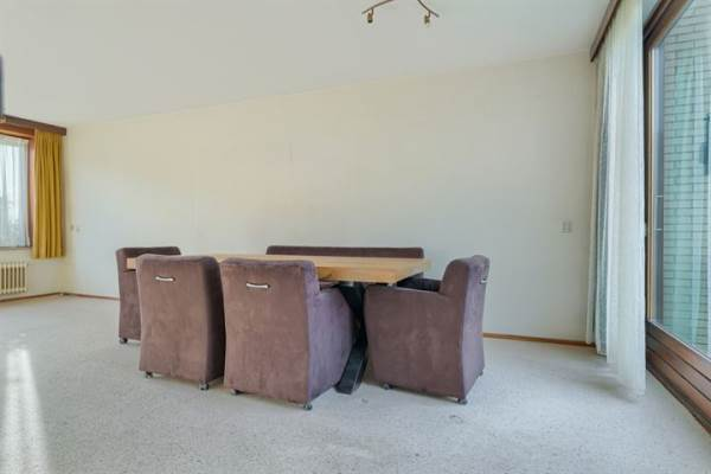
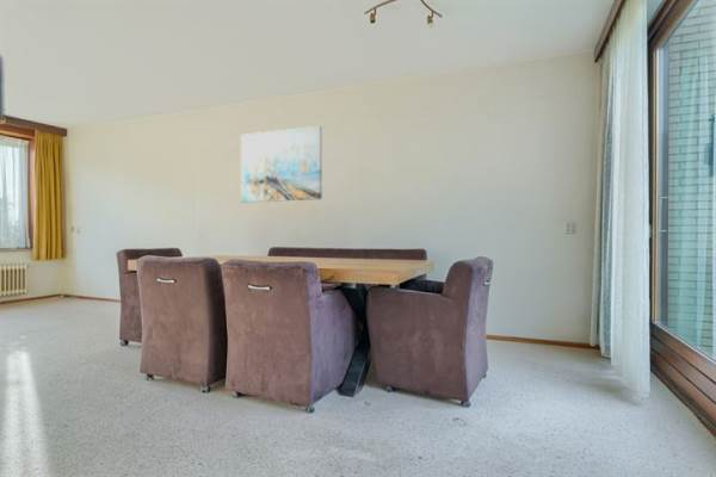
+ wall art [240,125,322,203]
